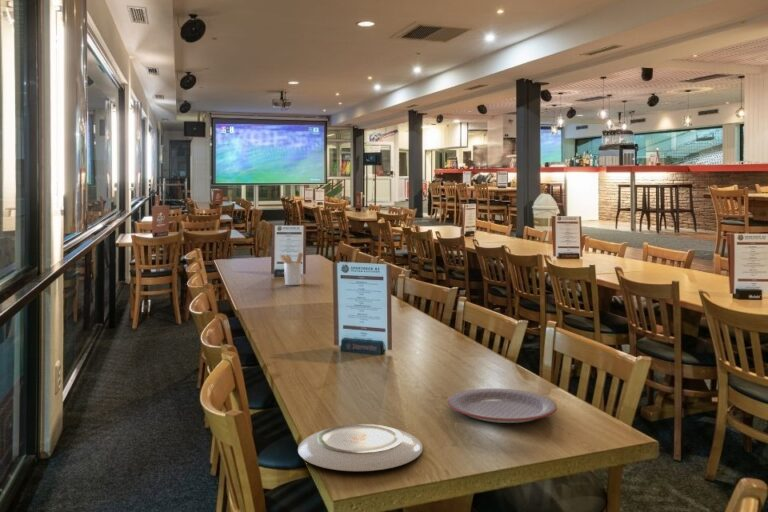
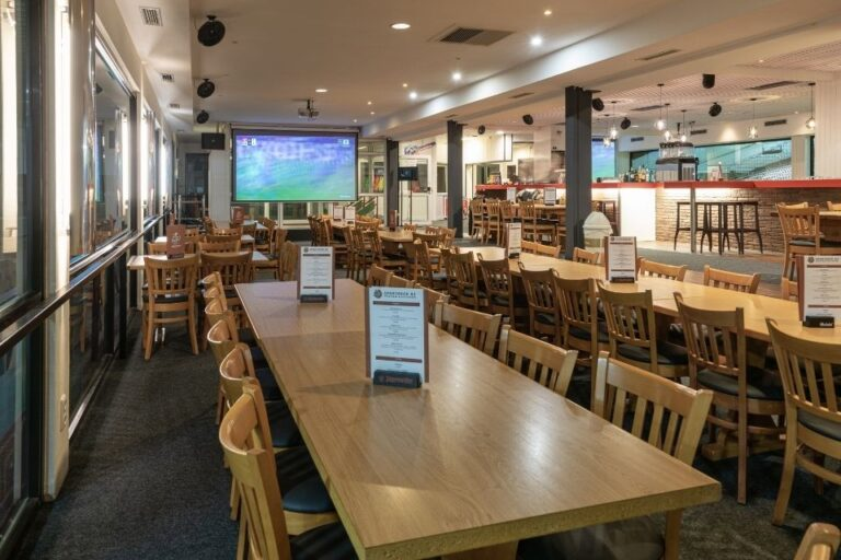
- plate [297,423,424,472]
- utensil holder [279,252,304,286]
- plate [447,387,558,424]
